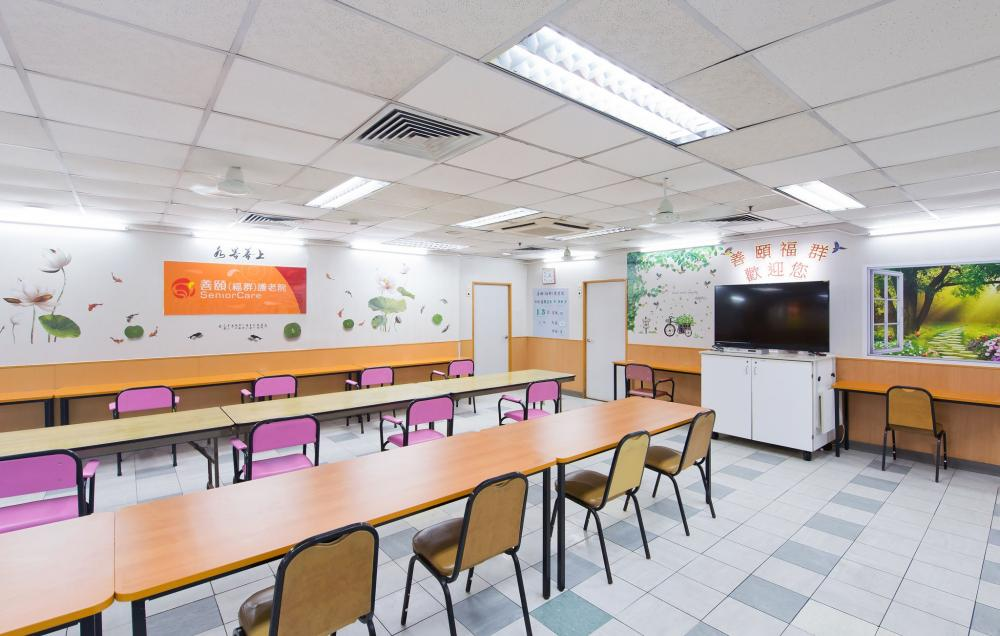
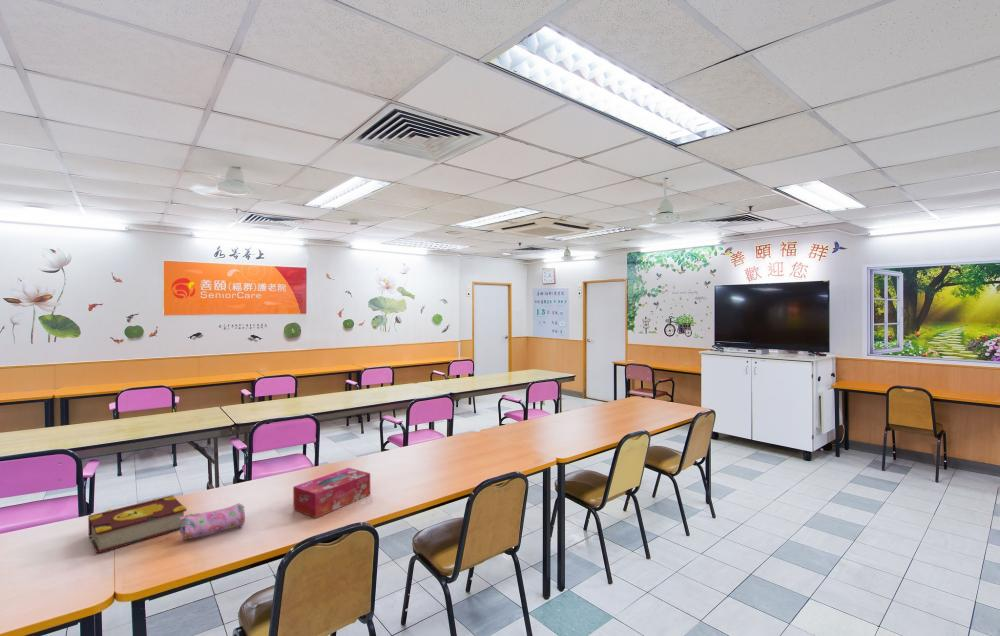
+ tissue box [292,467,371,519]
+ pencil case [179,502,246,541]
+ book [87,494,187,555]
